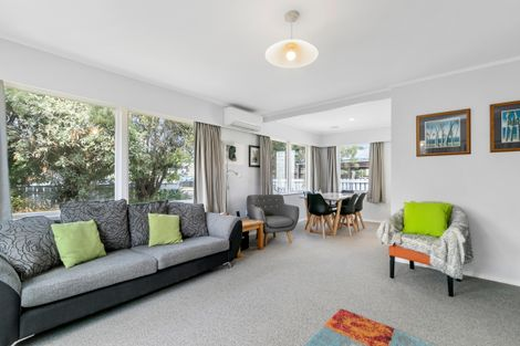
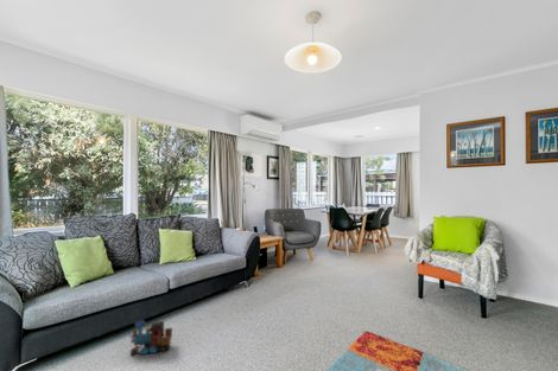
+ toy train [128,319,173,357]
